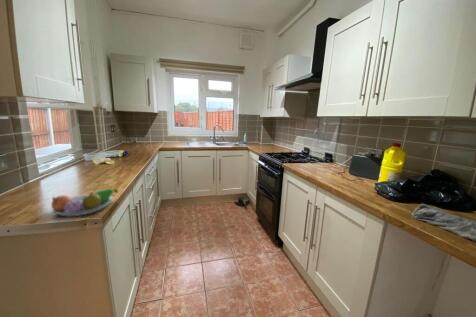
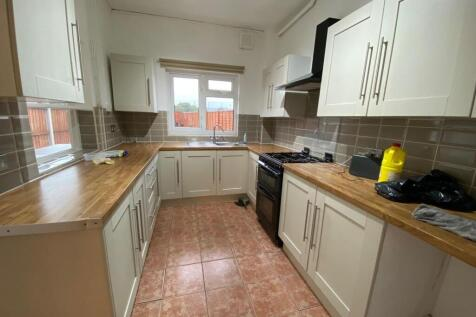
- fruit bowl [49,188,119,217]
